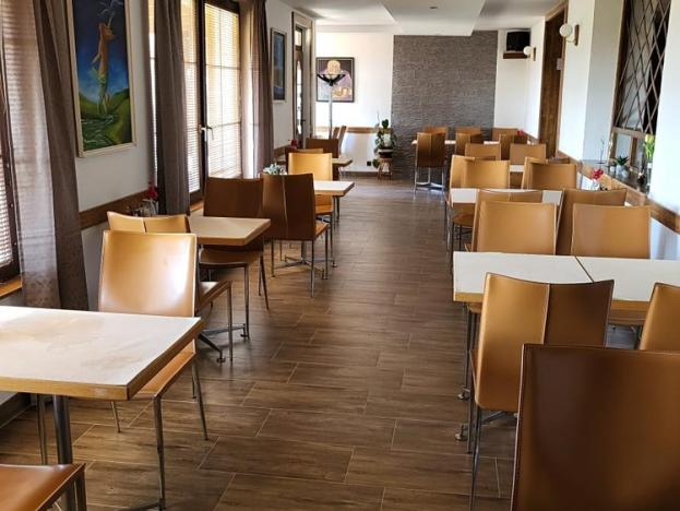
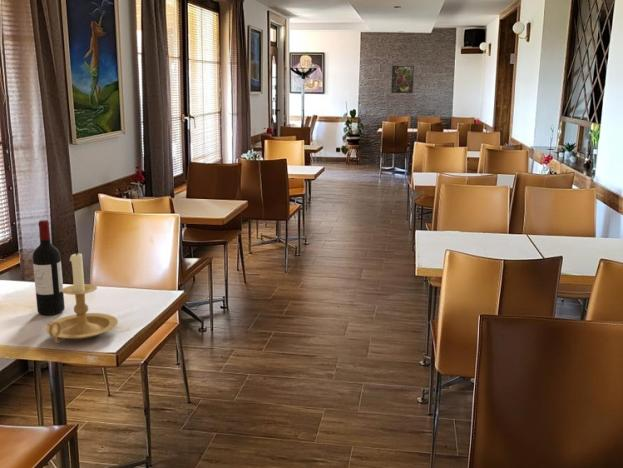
+ candle holder [44,250,119,344]
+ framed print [390,65,415,94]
+ wine bottle [32,219,66,316]
